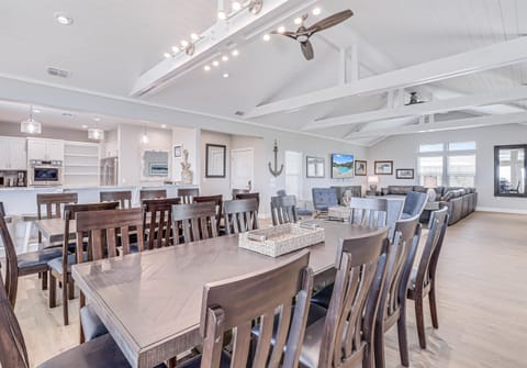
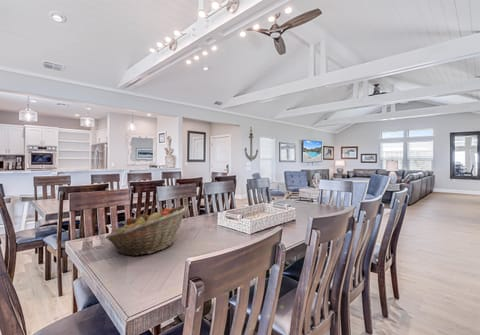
+ fruit basket [104,204,188,257]
